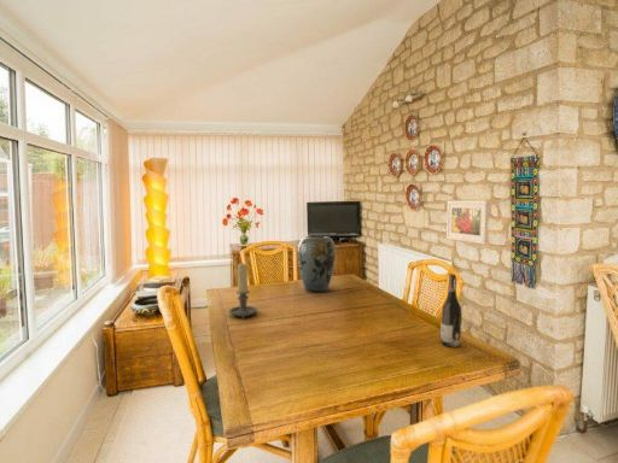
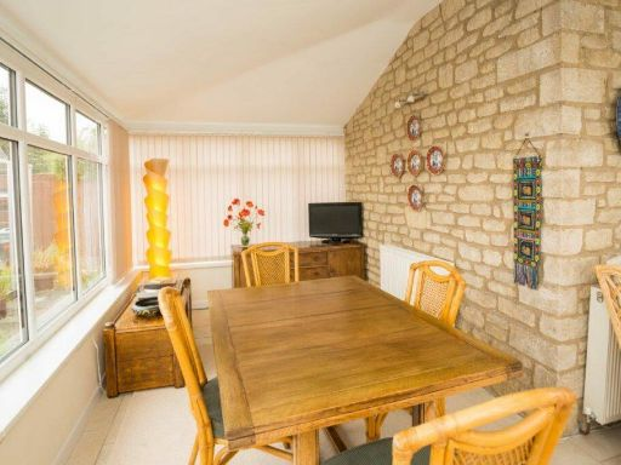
- wine bottle [439,272,462,348]
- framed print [445,199,490,246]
- candle holder [228,263,258,320]
- vase [297,235,337,293]
